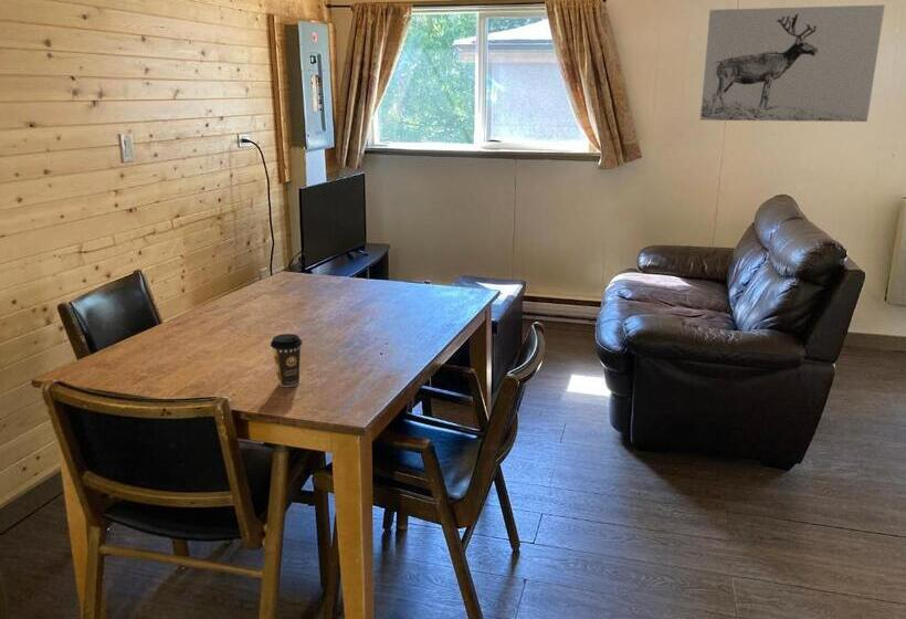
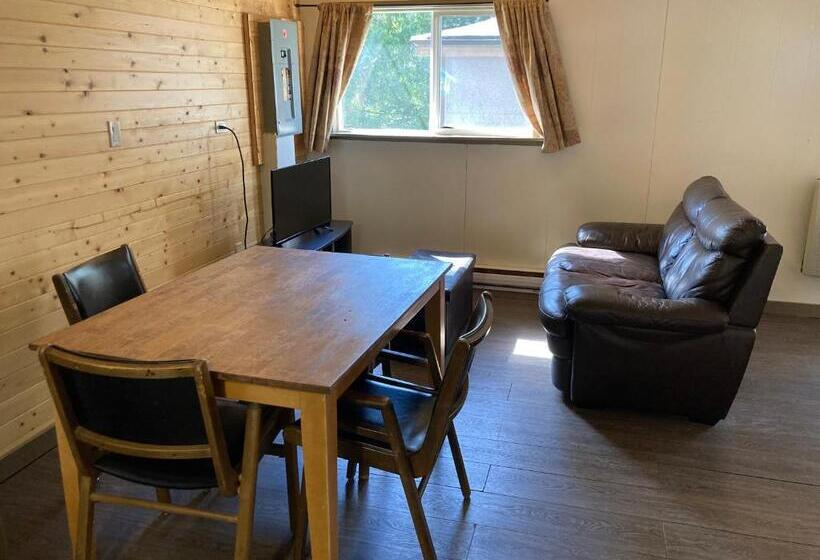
- coffee cup [270,333,303,388]
- wall art [698,3,886,123]
